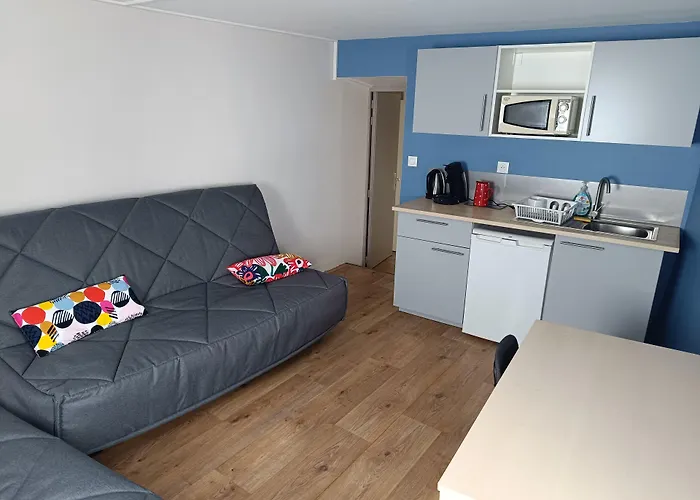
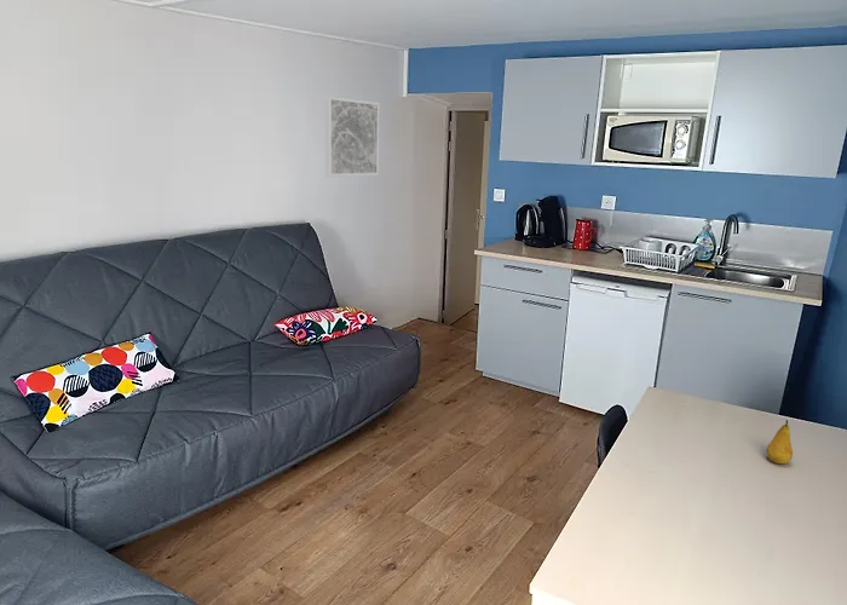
+ fruit [766,419,794,465]
+ wall art [324,96,381,178]
